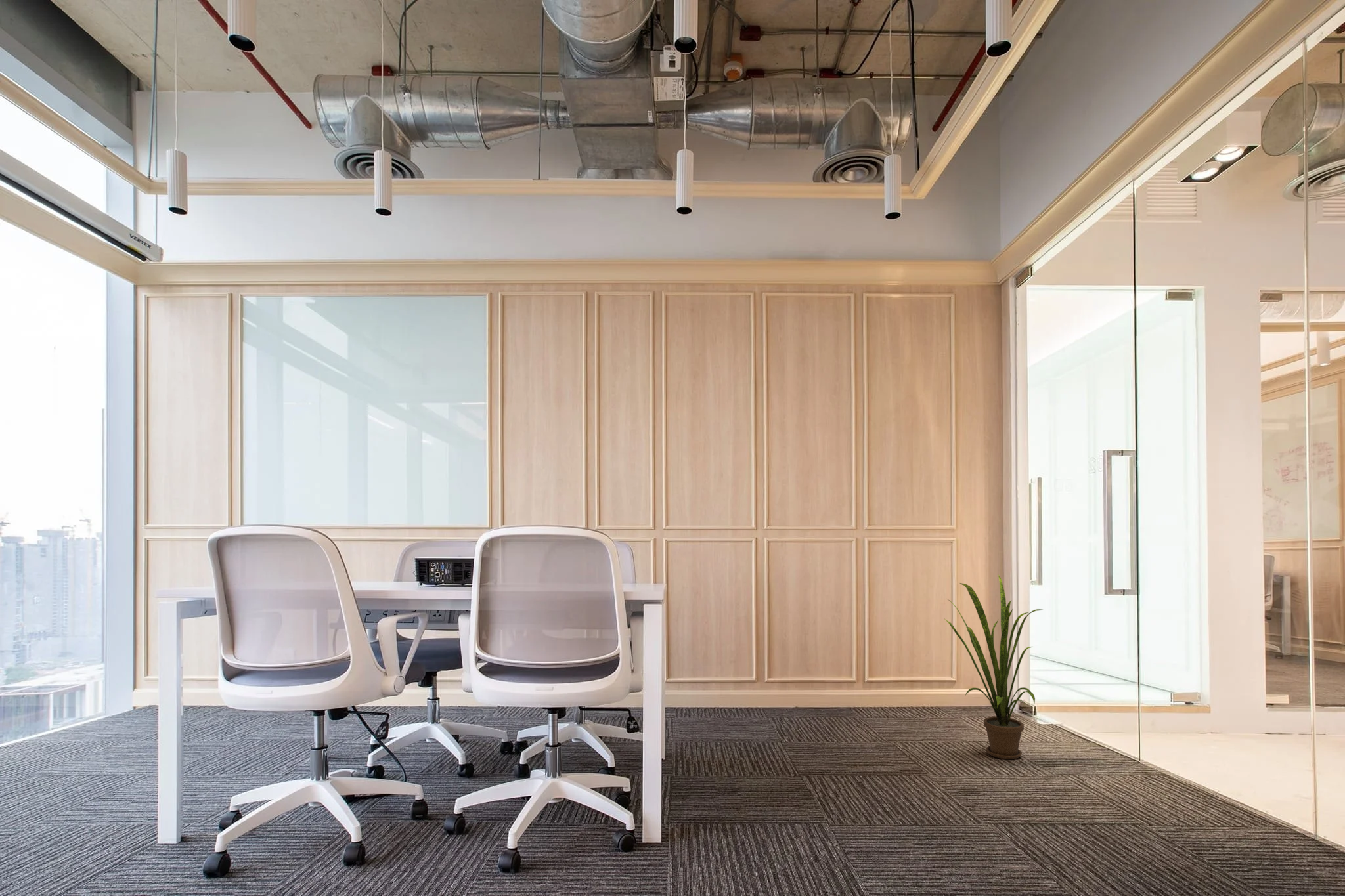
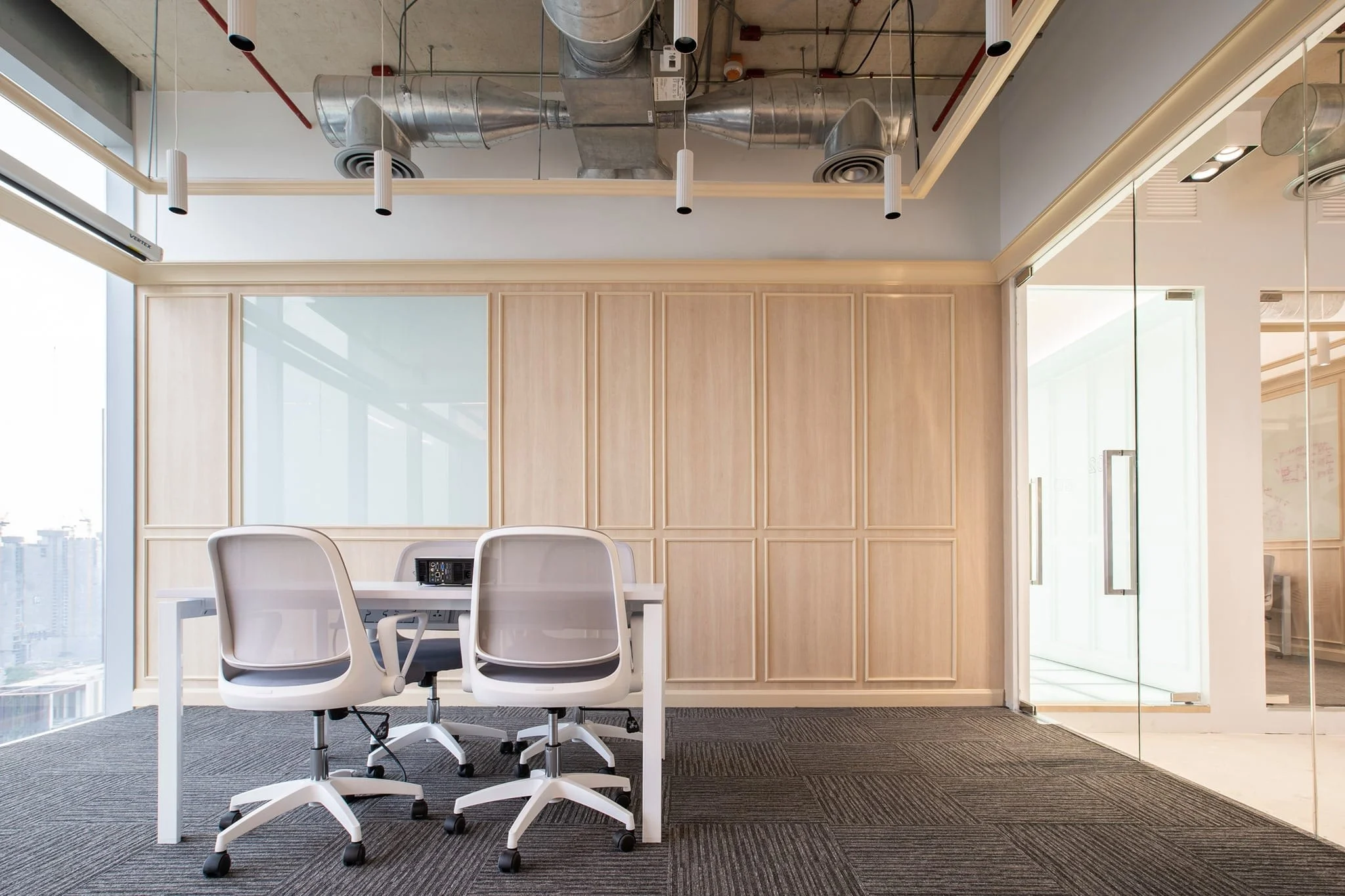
- house plant [944,574,1043,760]
